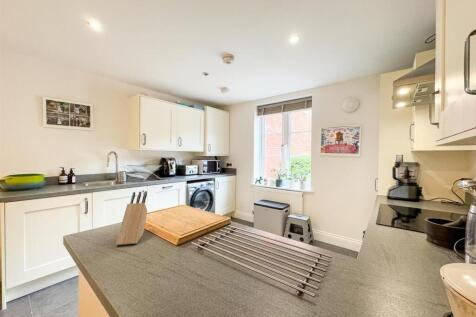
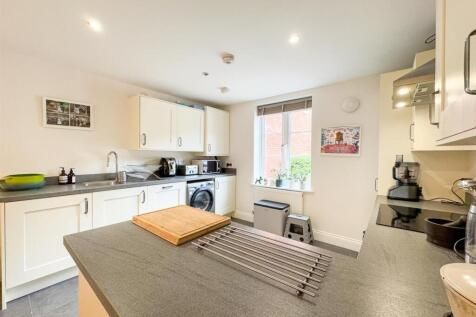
- knife block [115,190,148,246]
